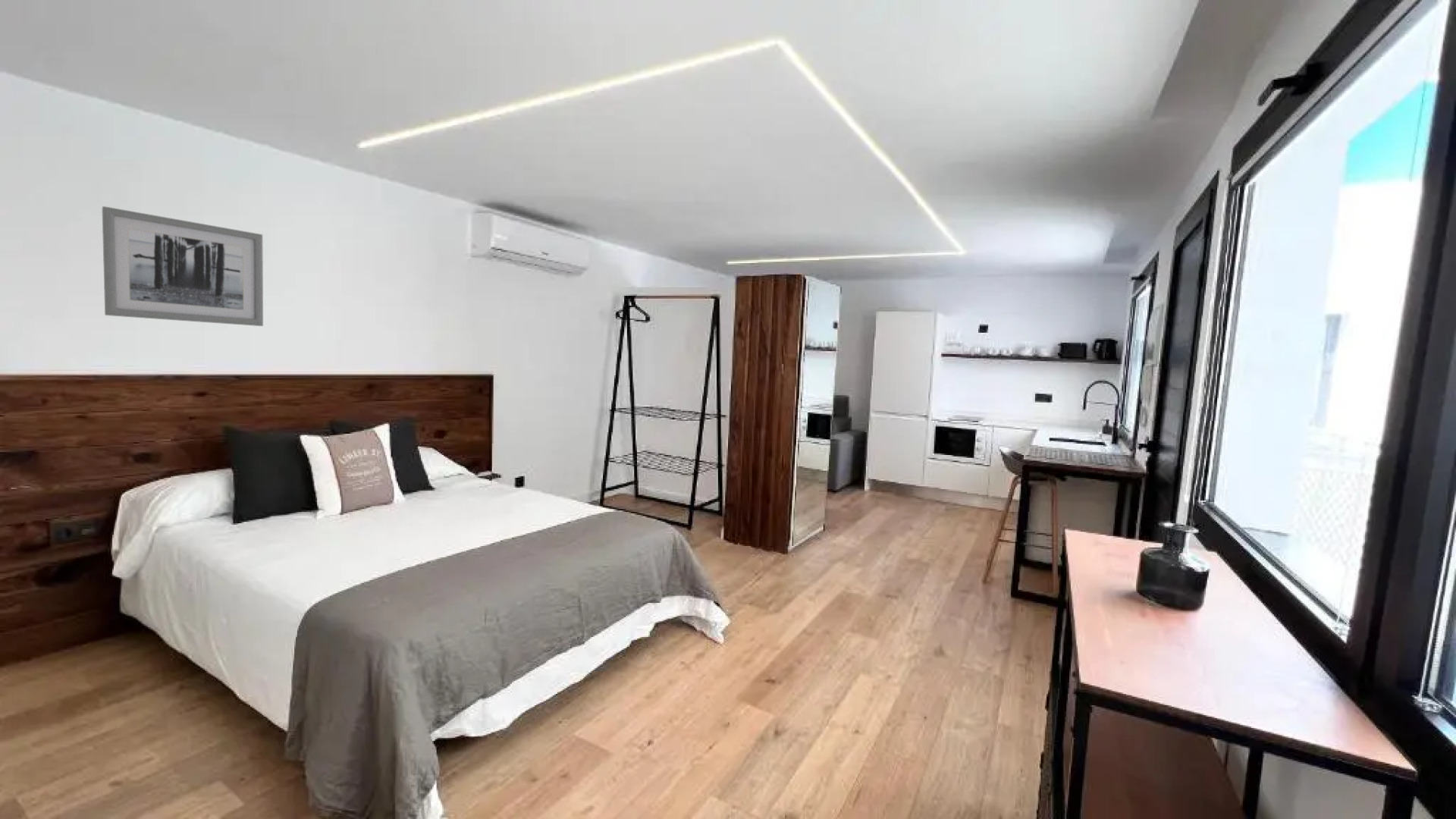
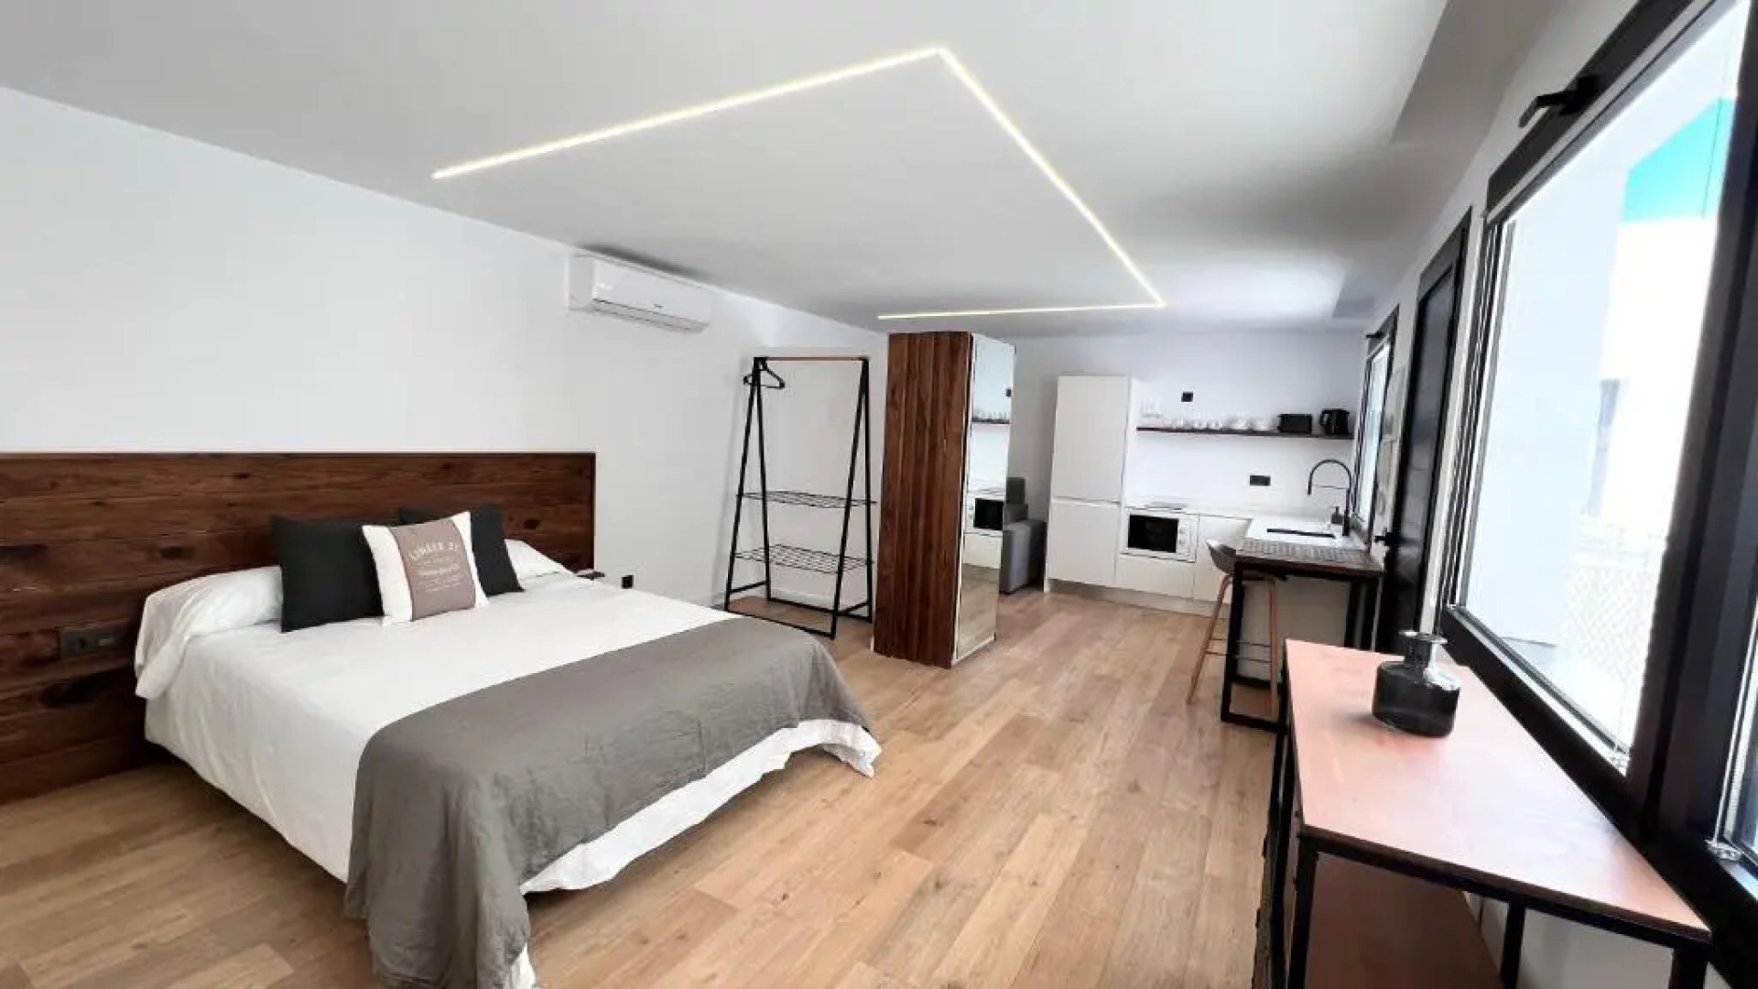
- wall art [102,206,264,327]
